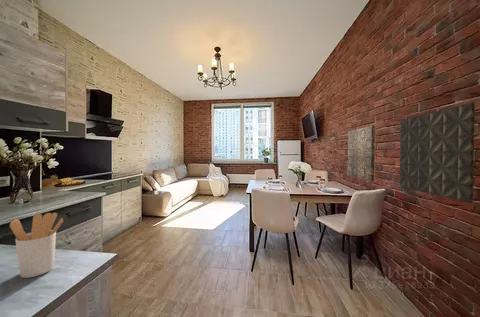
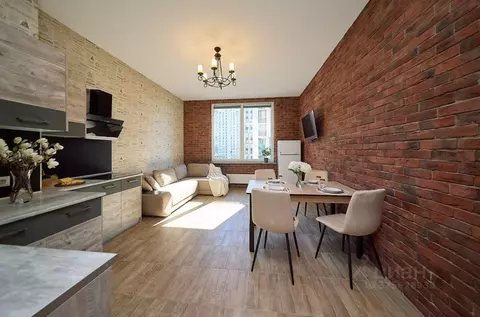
- wall panel [399,102,476,204]
- utensil holder [9,212,64,279]
- wall art [347,124,376,182]
